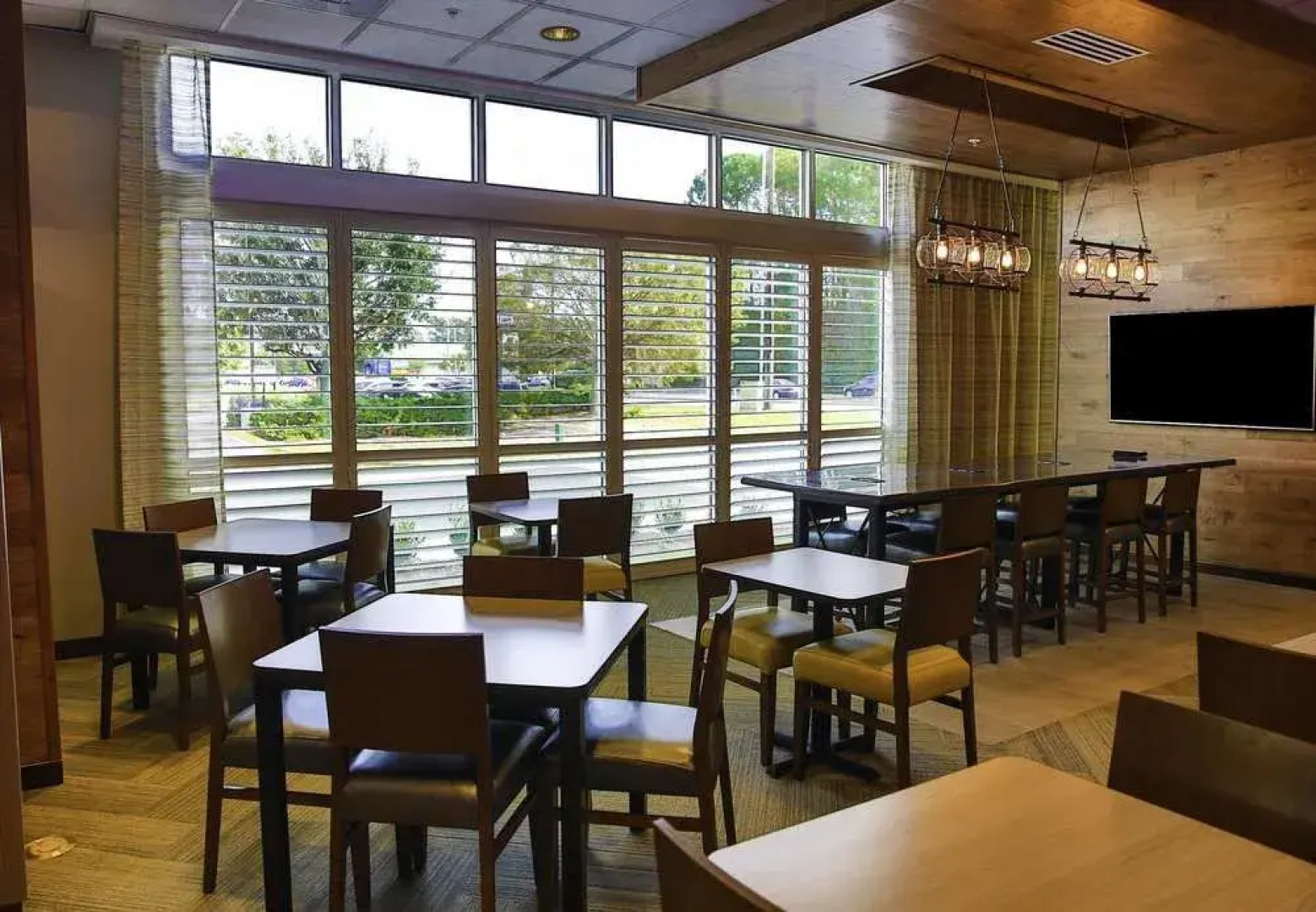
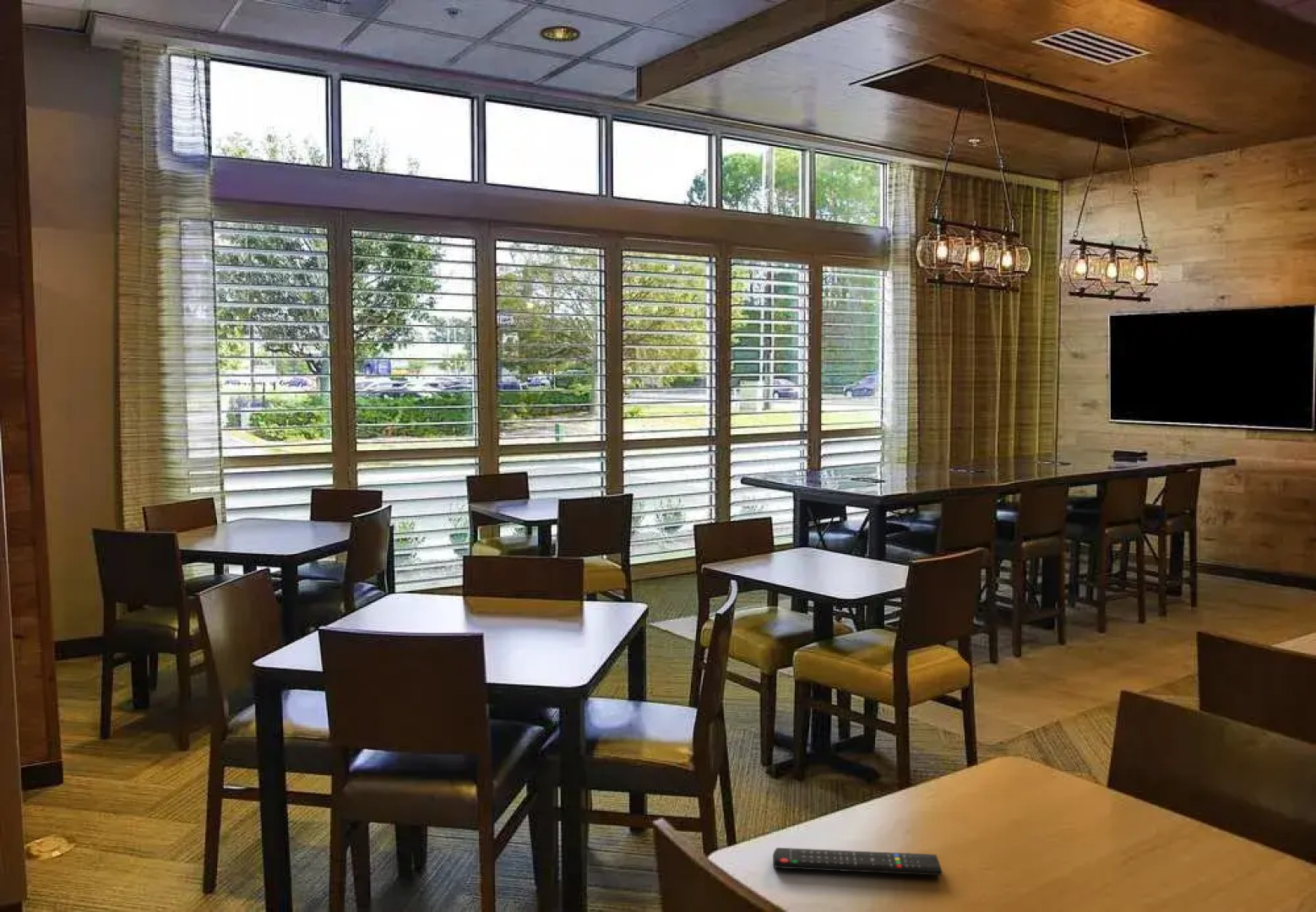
+ remote control [772,847,943,877]
